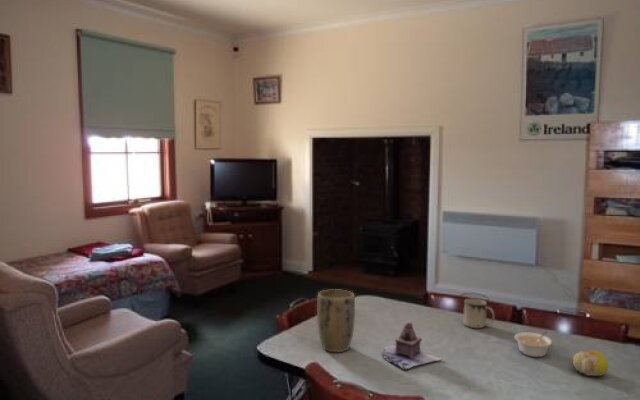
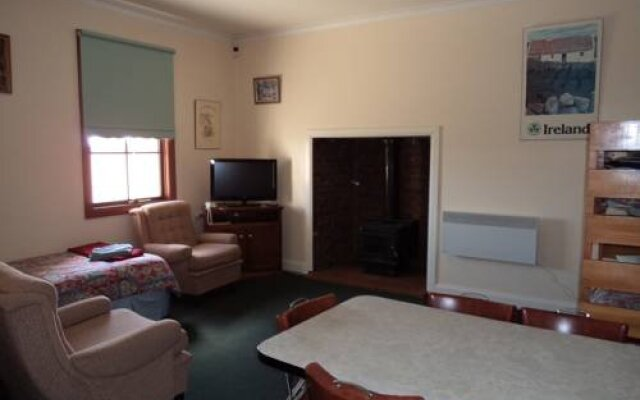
- plant pot [316,288,356,353]
- legume [514,330,553,358]
- teapot [381,322,443,371]
- mug [462,298,496,329]
- fruit [572,349,609,377]
